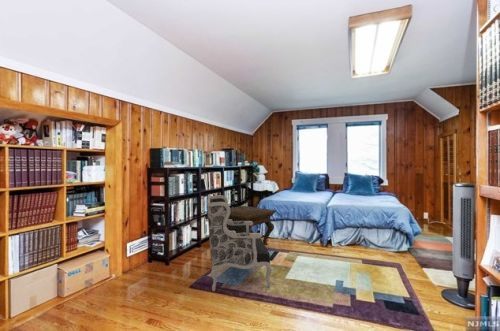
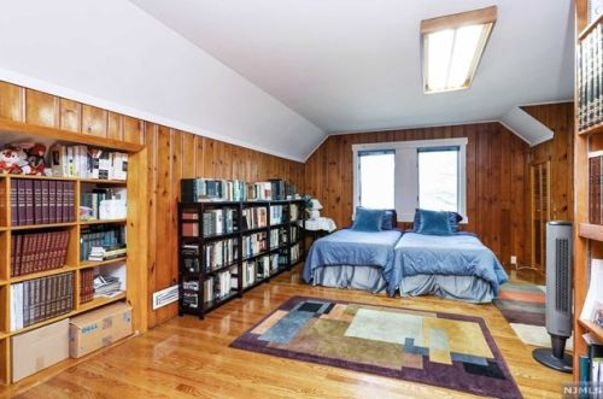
- side table [228,205,277,246]
- armchair [206,194,273,292]
